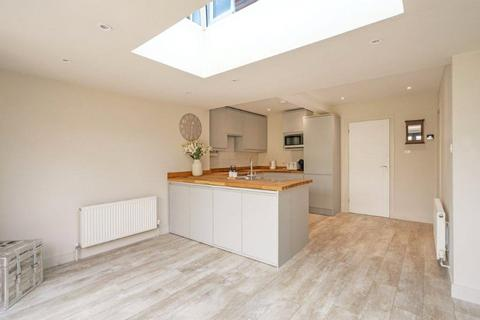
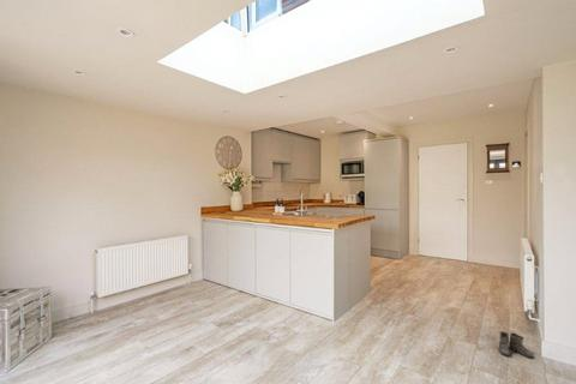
+ boots [492,330,534,360]
